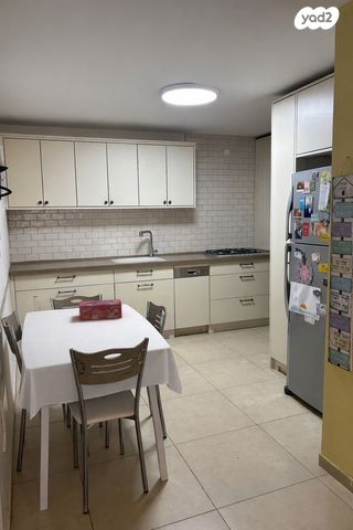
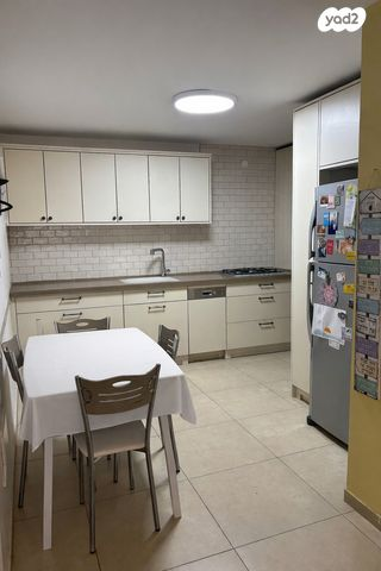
- tissue box [78,298,124,321]
